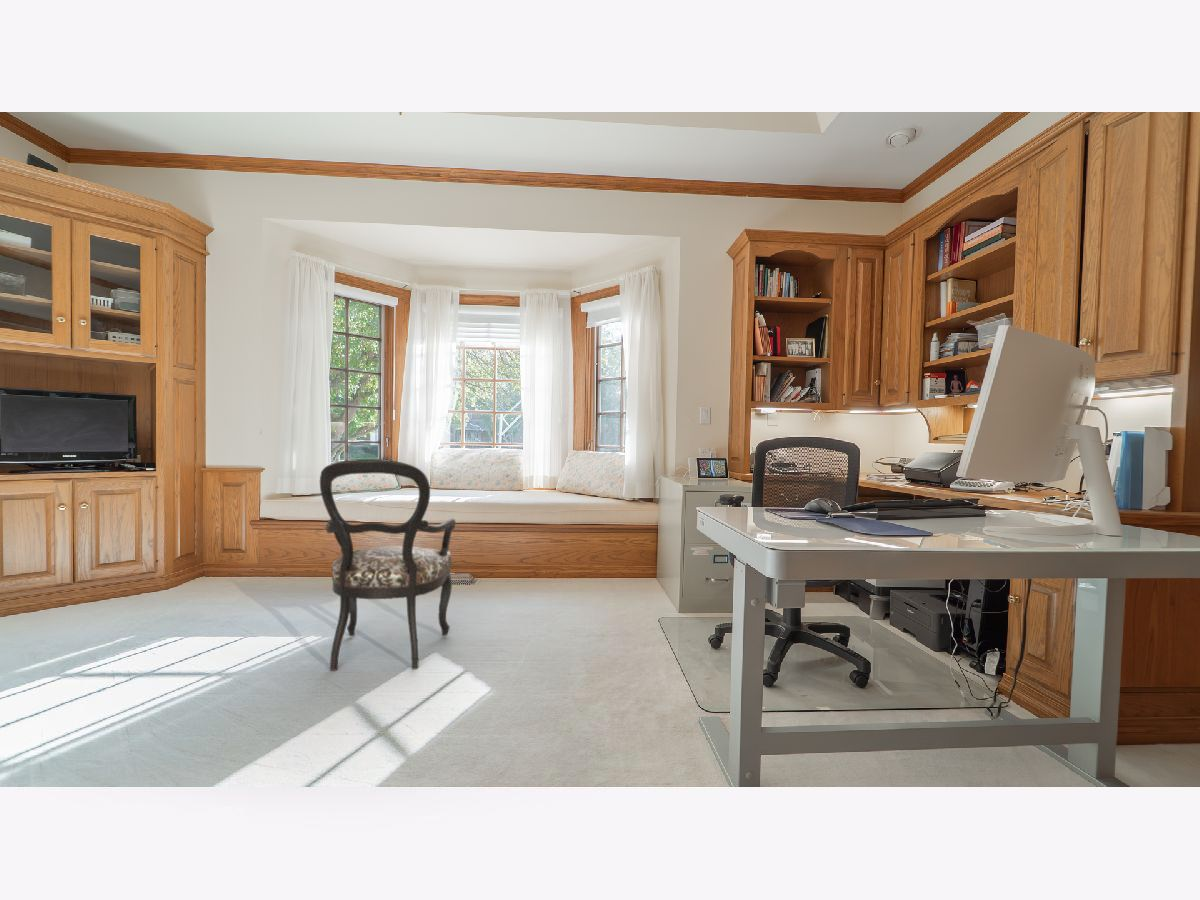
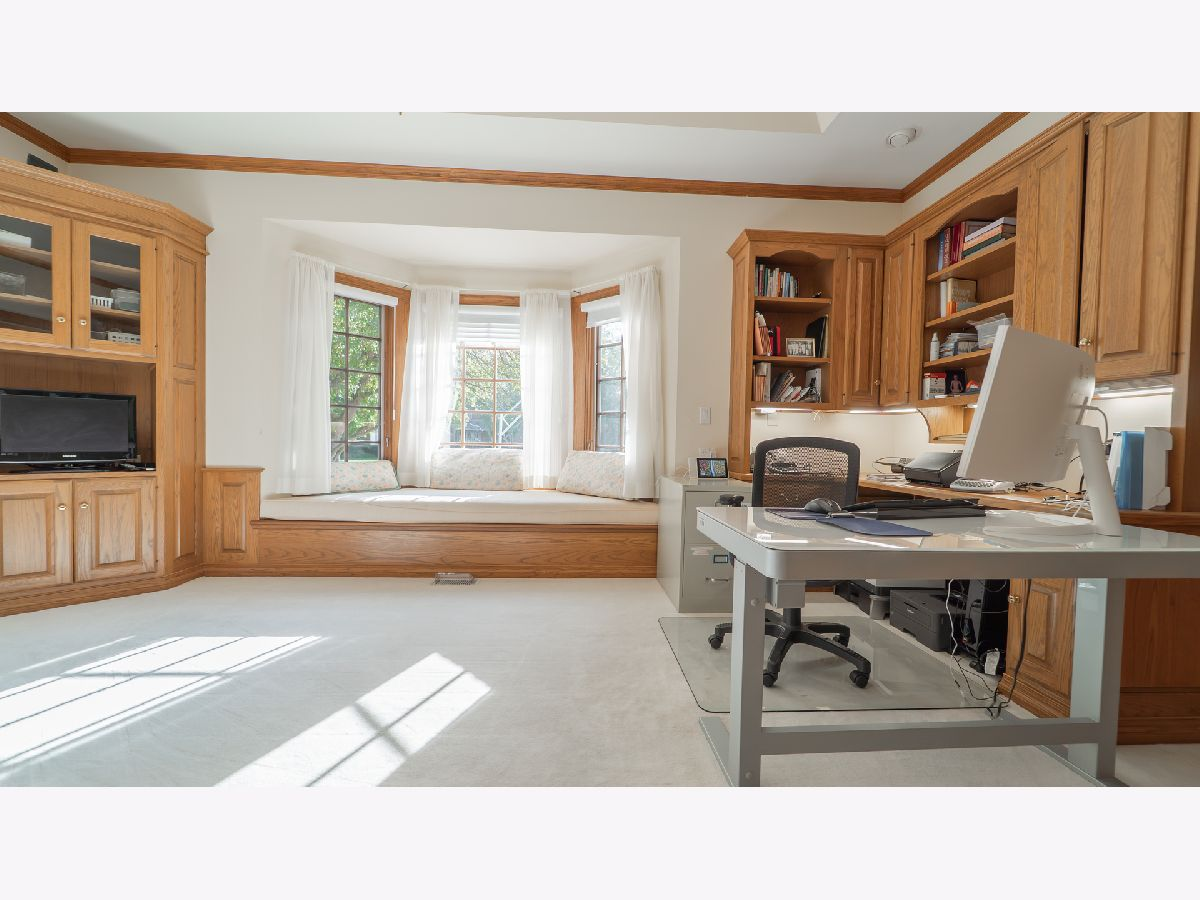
- armchair [319,458,457,672]
